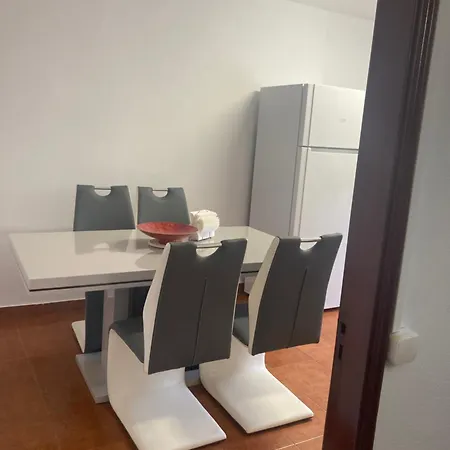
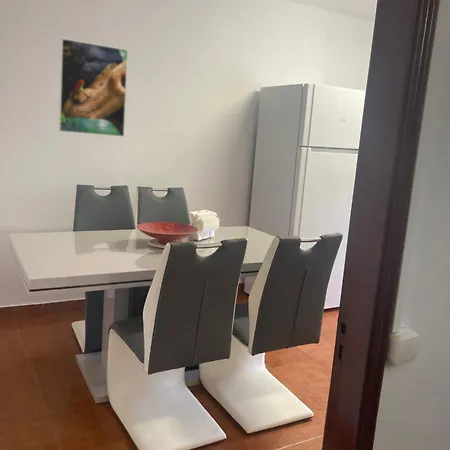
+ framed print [58,37,129,138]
